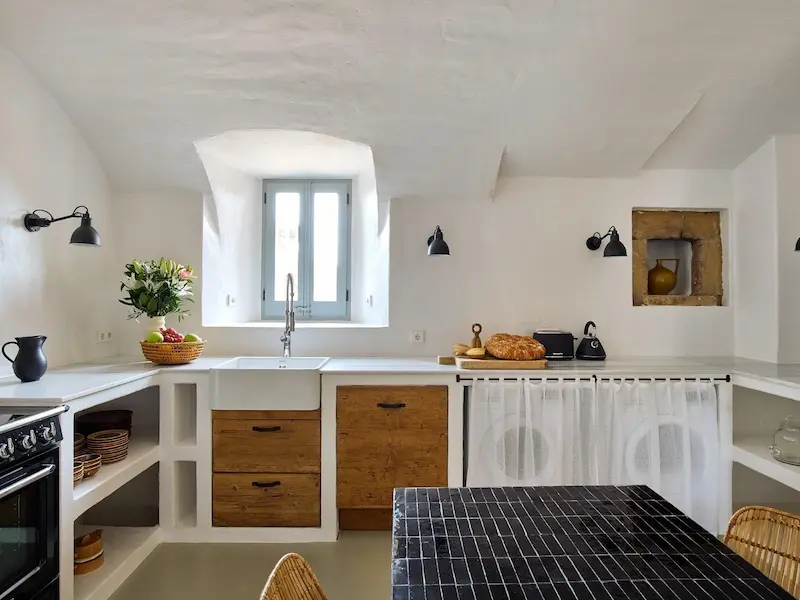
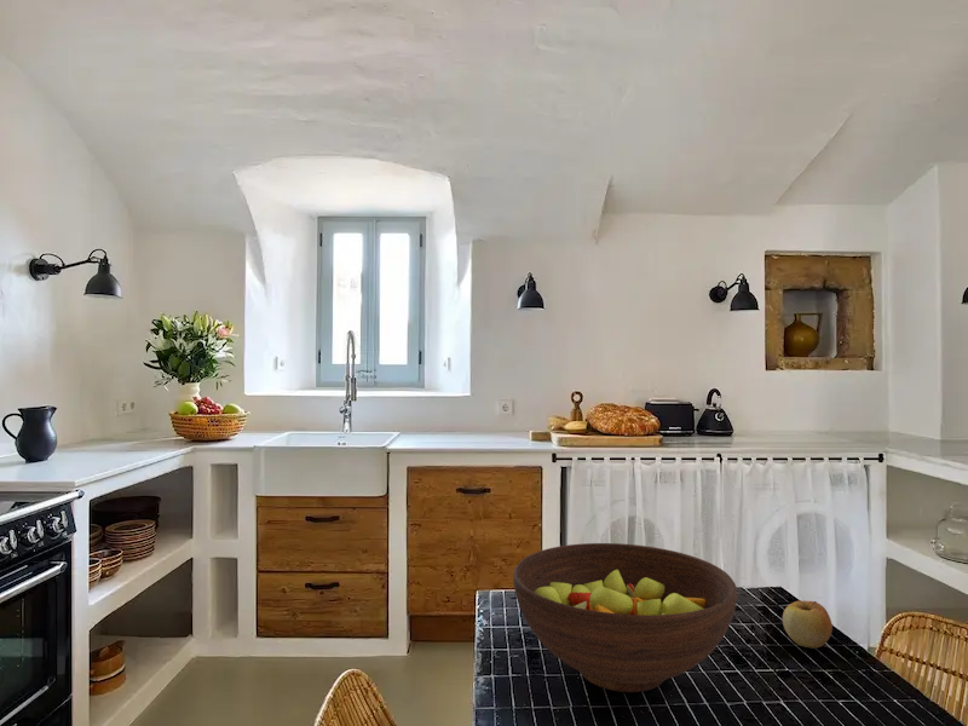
+ fruit bowl [512,542,738,693]
+ apple [782,600,834,650]
